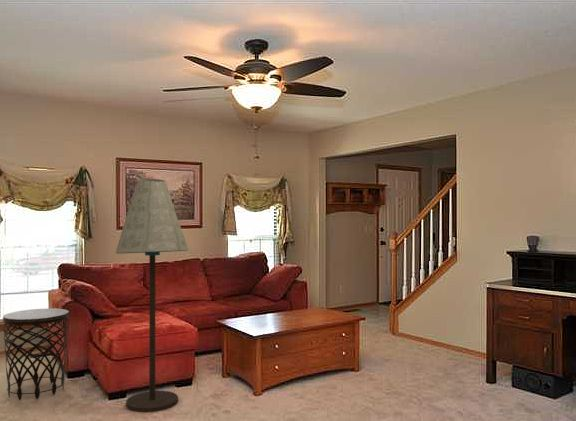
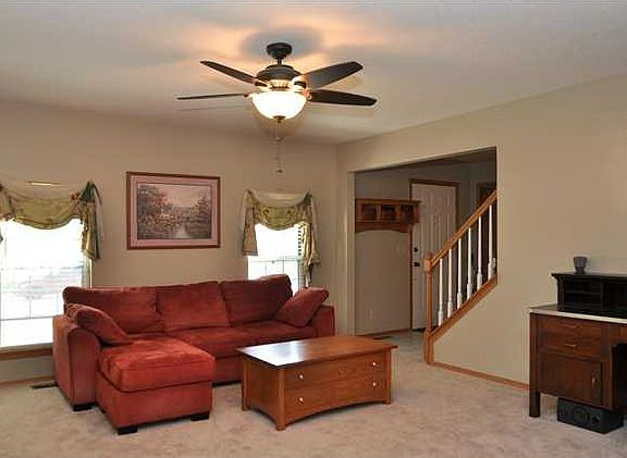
- side table [2,307,70,401]
- floor lamp [114,177,190,413]
